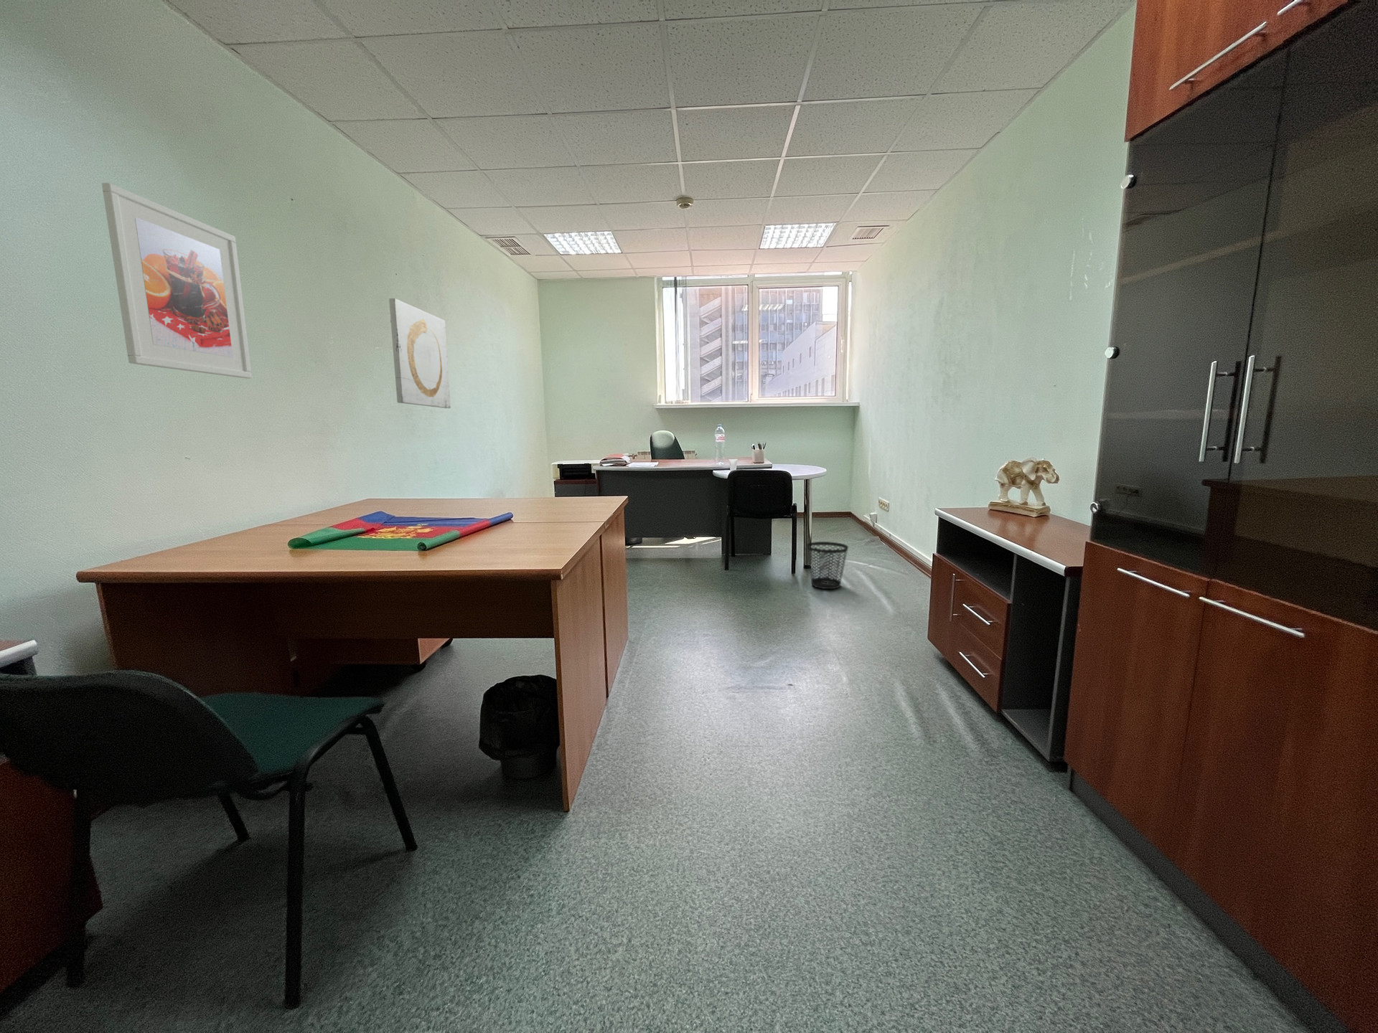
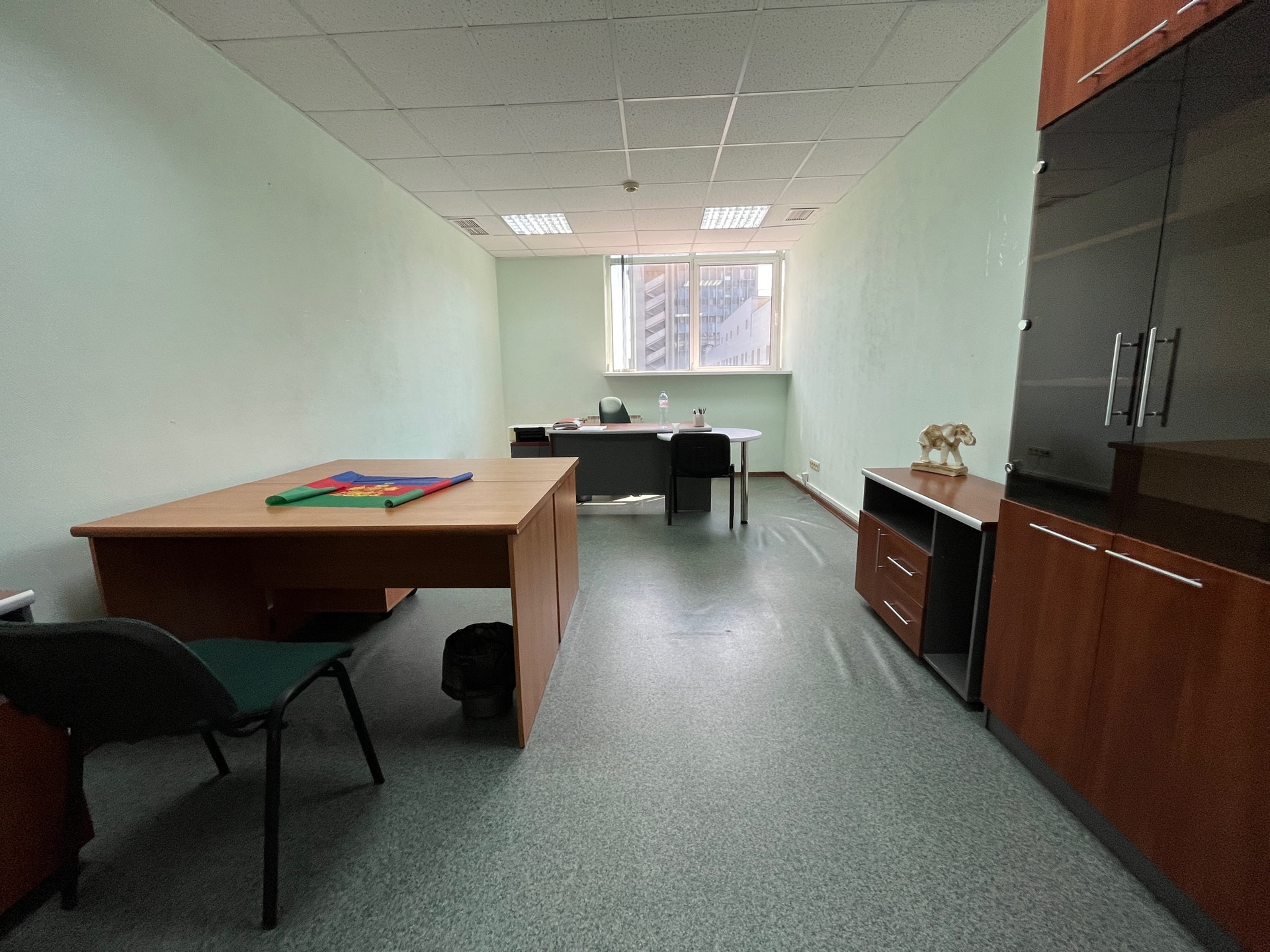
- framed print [101,182,253,379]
- wall art [388,297,451,409]
- wastebasket [806,540,850,589]
